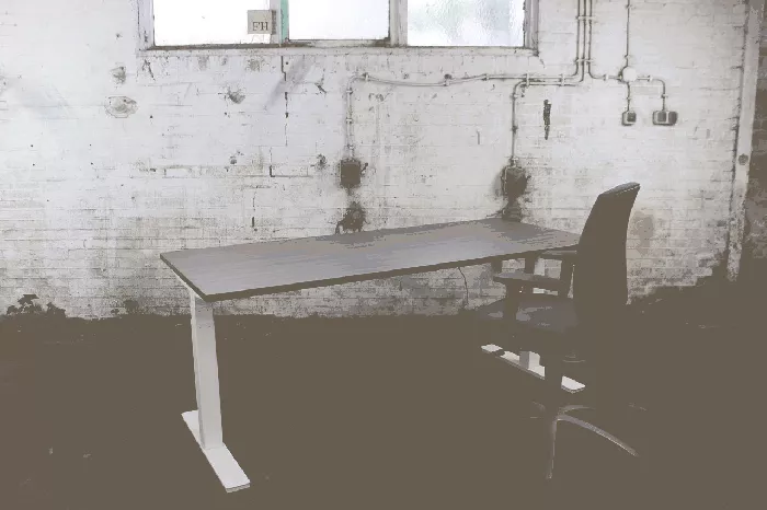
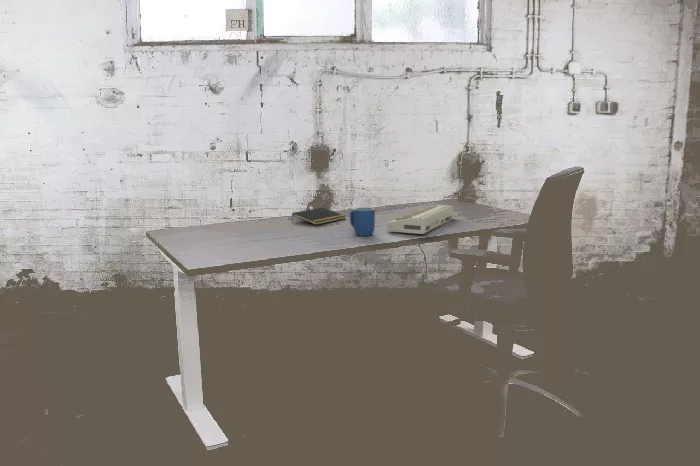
+ keyboard [386,204,454,235]
+ mug [349,206,376,237]
+ notepad [291,206,347,226]
